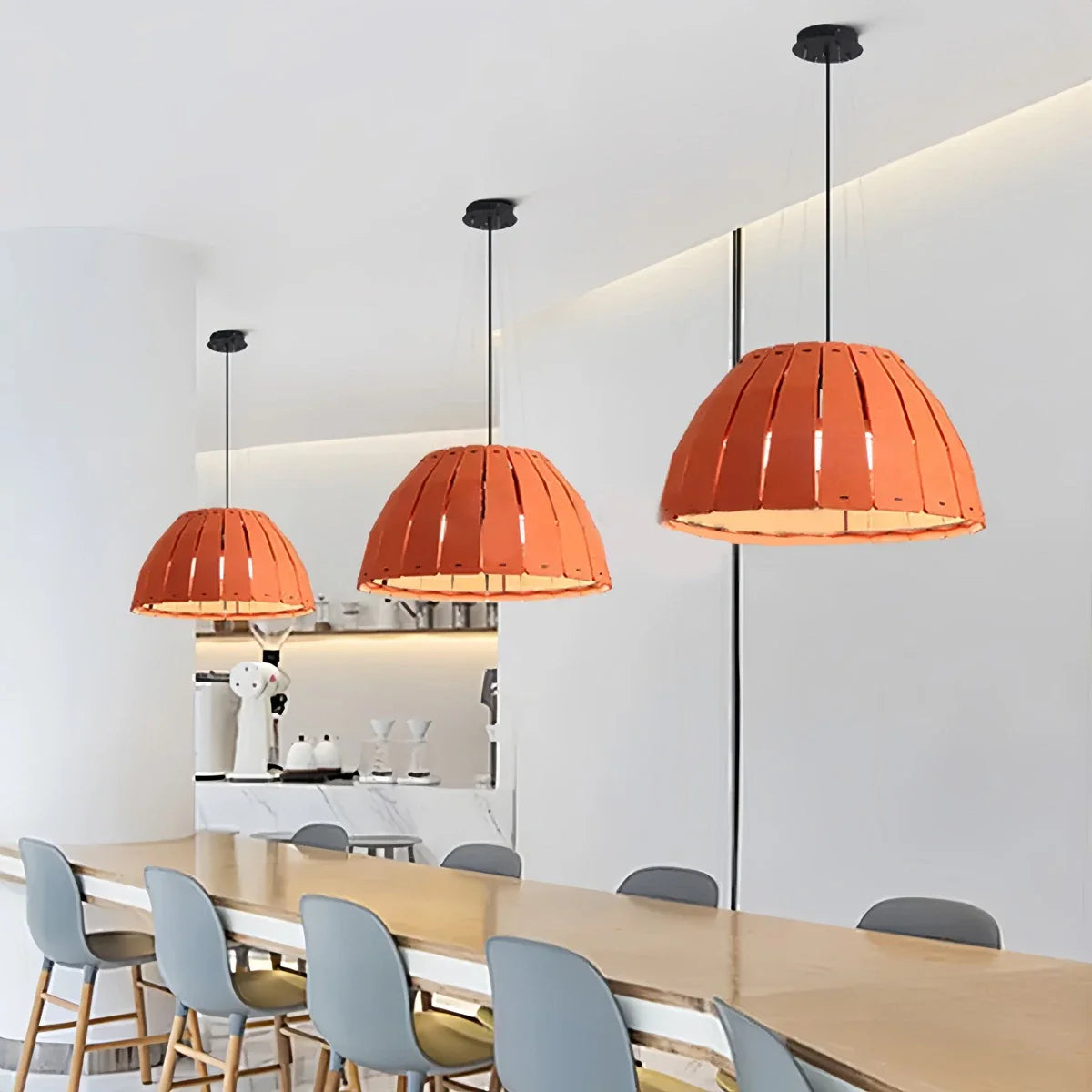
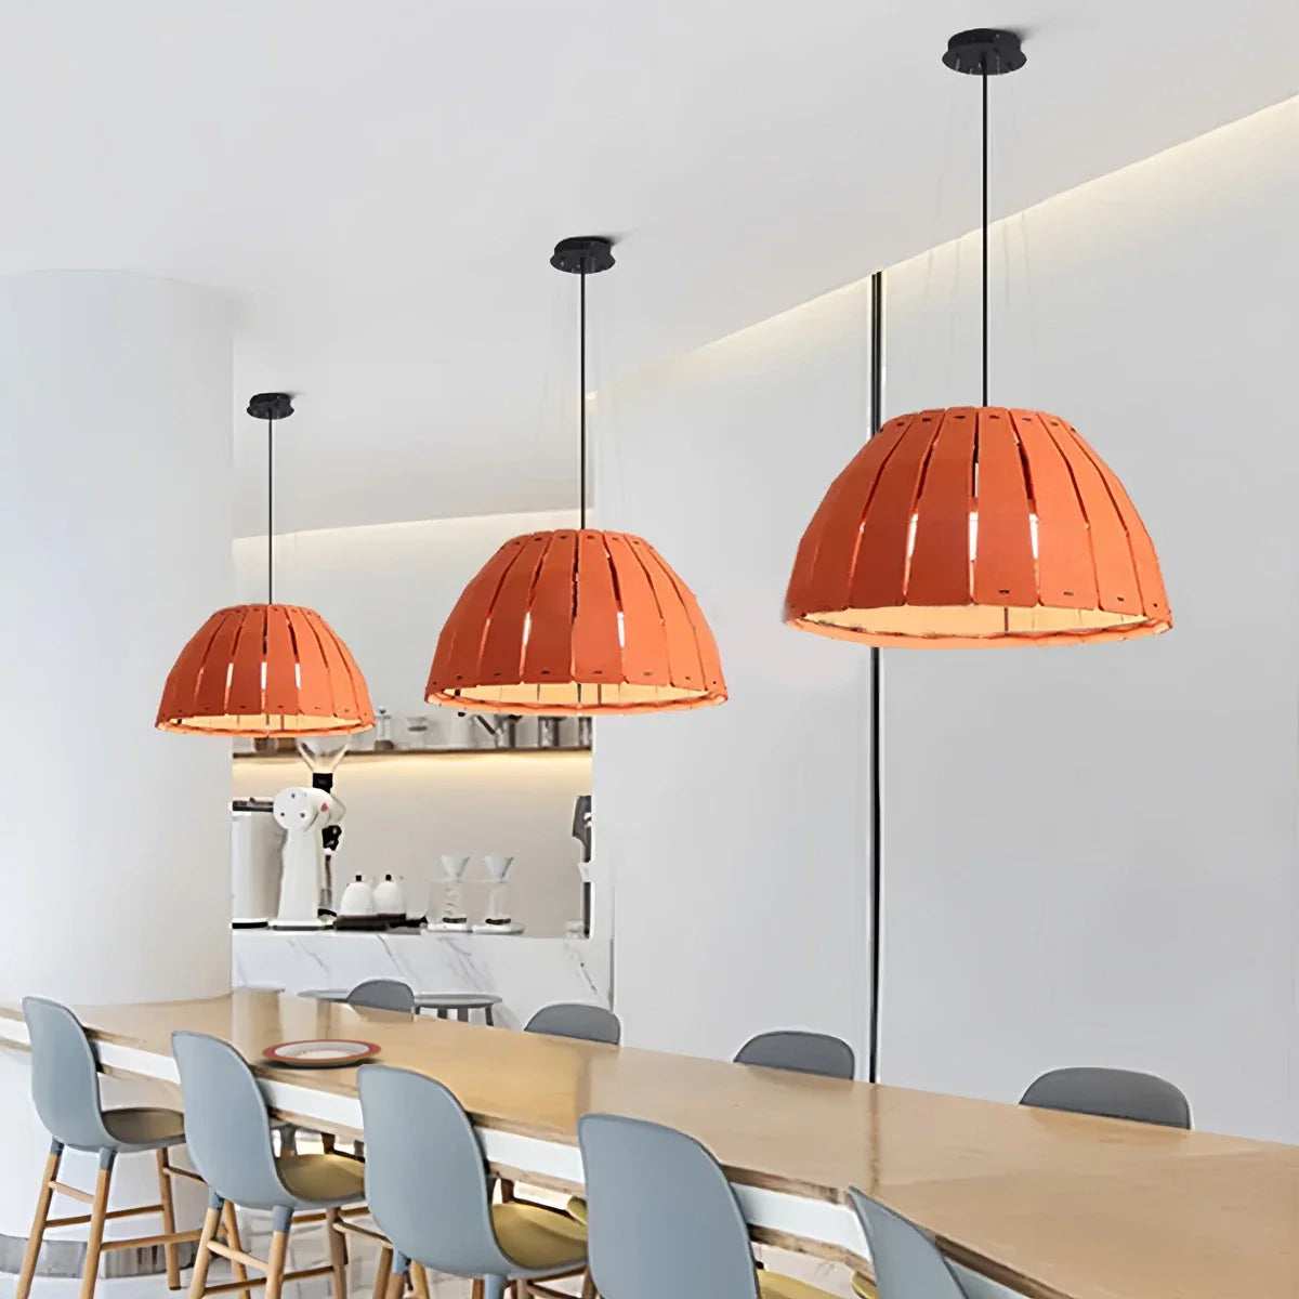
+ plate [261,1038,383,1067]
